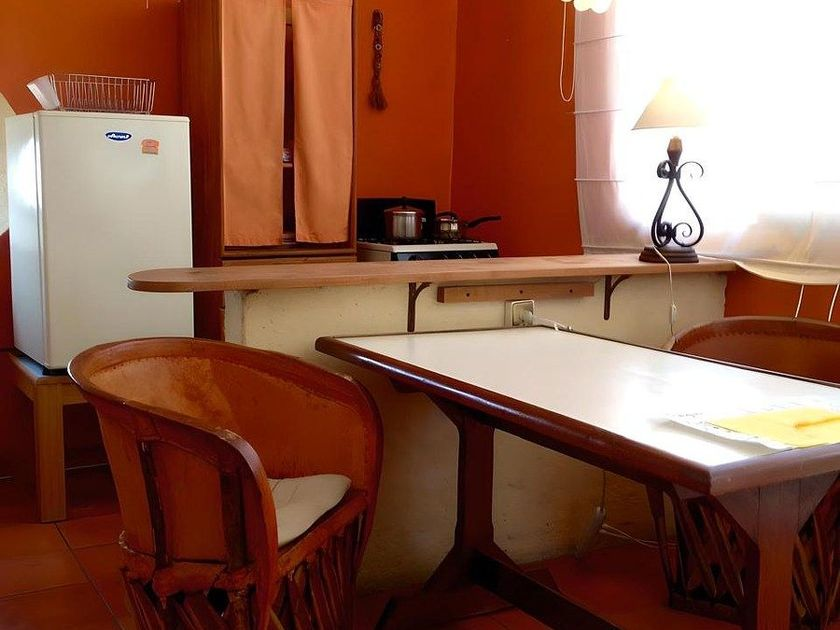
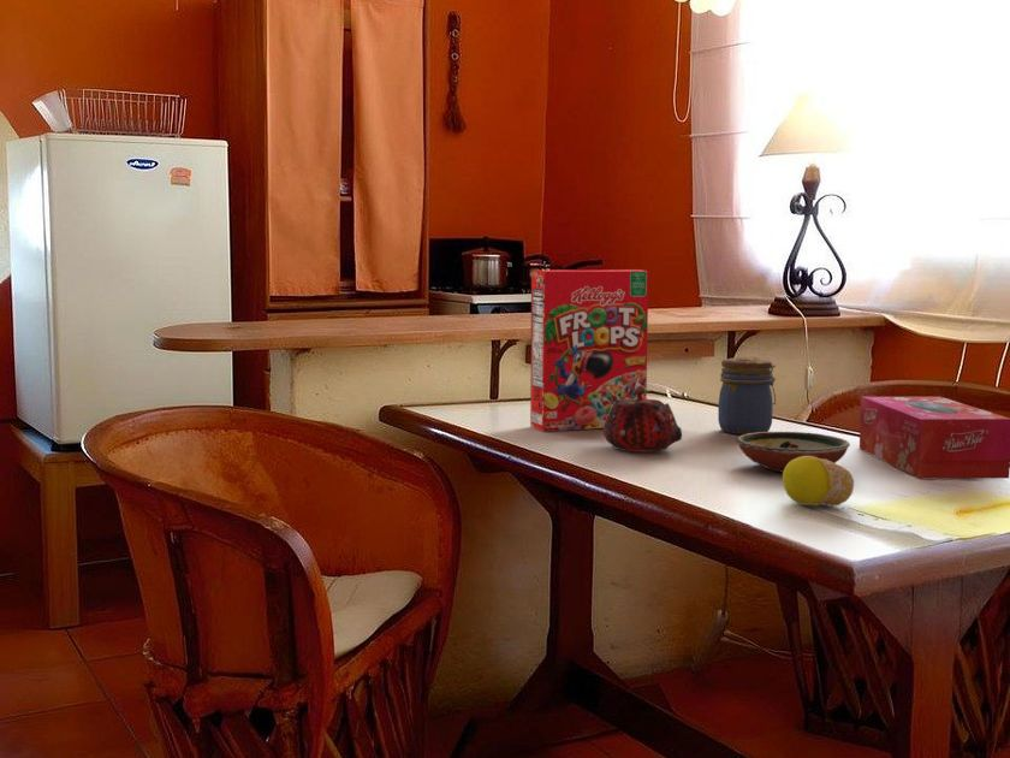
+ jar [717,356,777,436]
+ cereal box [529,268,649,433]
+ fruit [782,456,855,508]
+ teapot [602,385,683,454]
+ decorative bowl [736,431,851,473]
+ tissue box [858,396,1010,480]
